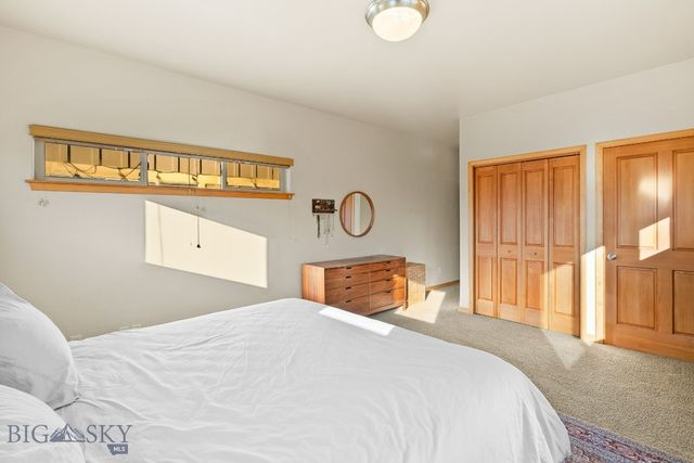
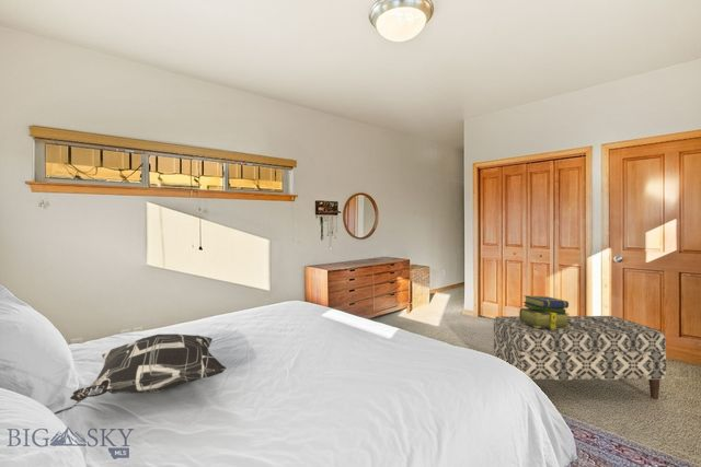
+ decorative pillow [69,332,227,404]
+ stack of books [518,294,571,329]
+ bench [493,315,667,400]
